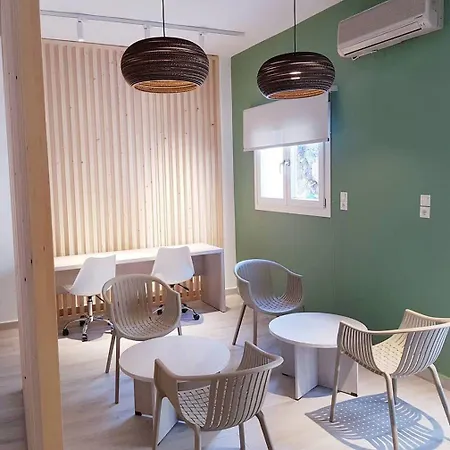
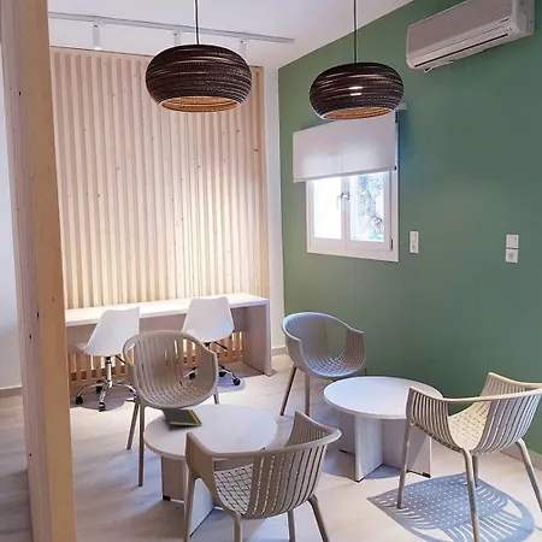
+ notepad [160,407,204,432]
